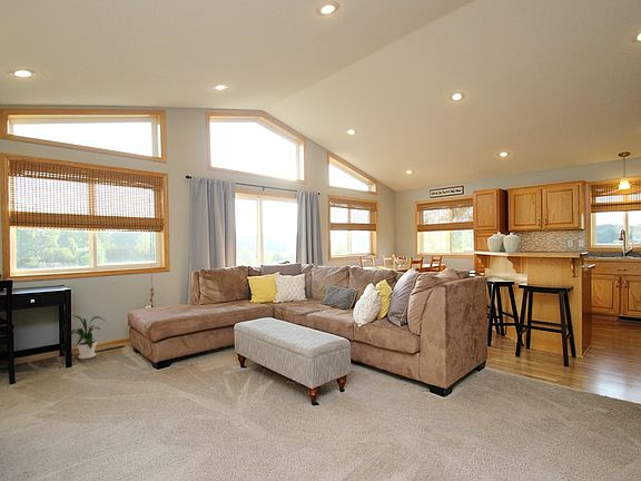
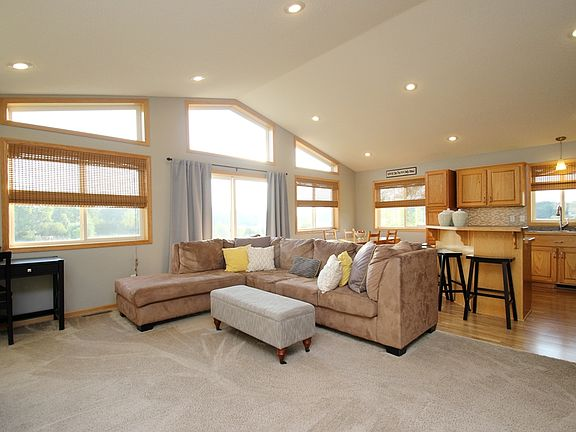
- house plant [70,314,107,360]
